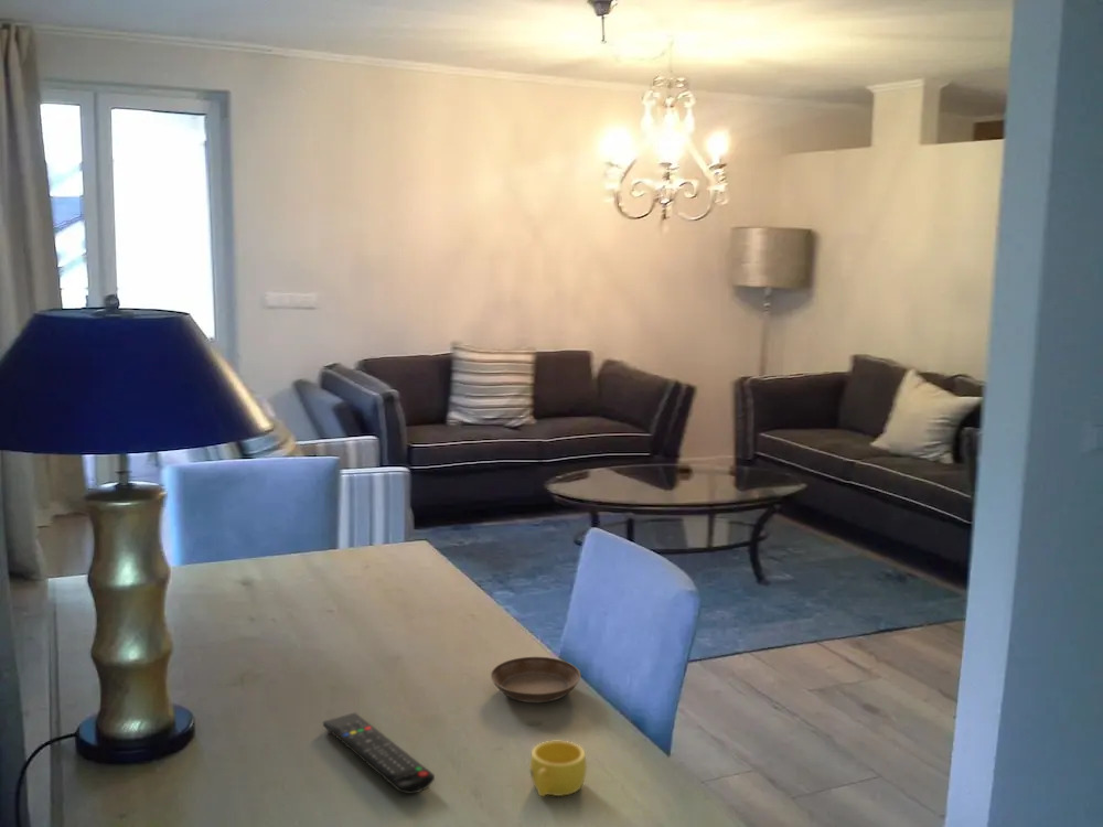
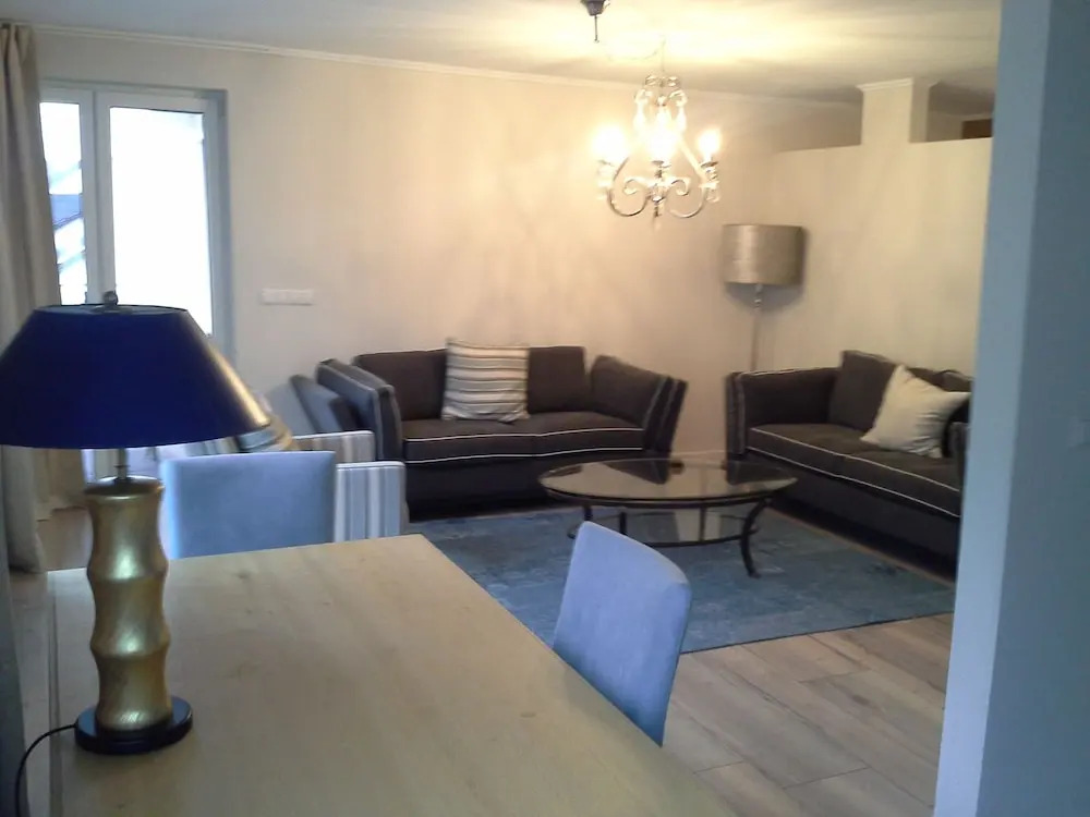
- cup [528,740,588,797]
- remote control [322,711,436,795]
- saucer [490,656,581,704]
